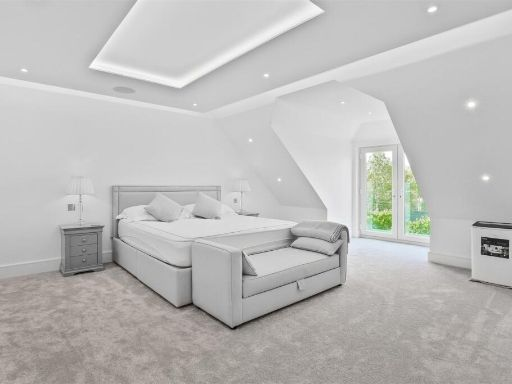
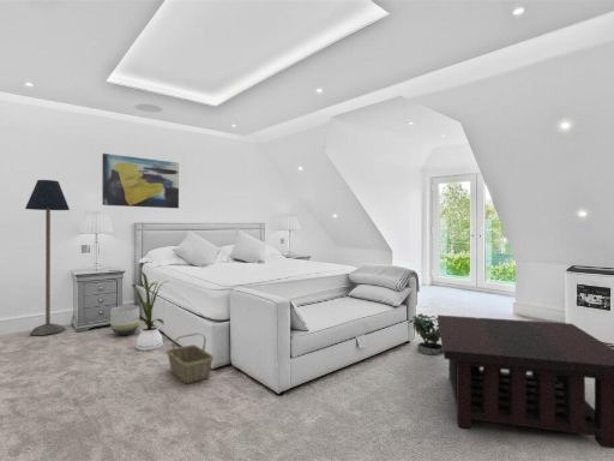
+ coffee table [437,313,614,450]
+ planter [109,304,140,336]
+ house plant [133,269,169,352]
+ wall art [101,152,180,209]
+ floor lamp [24,179,71,336]
+ basket [165,333,216,384]
+ potted plant [408,310,444,355]
